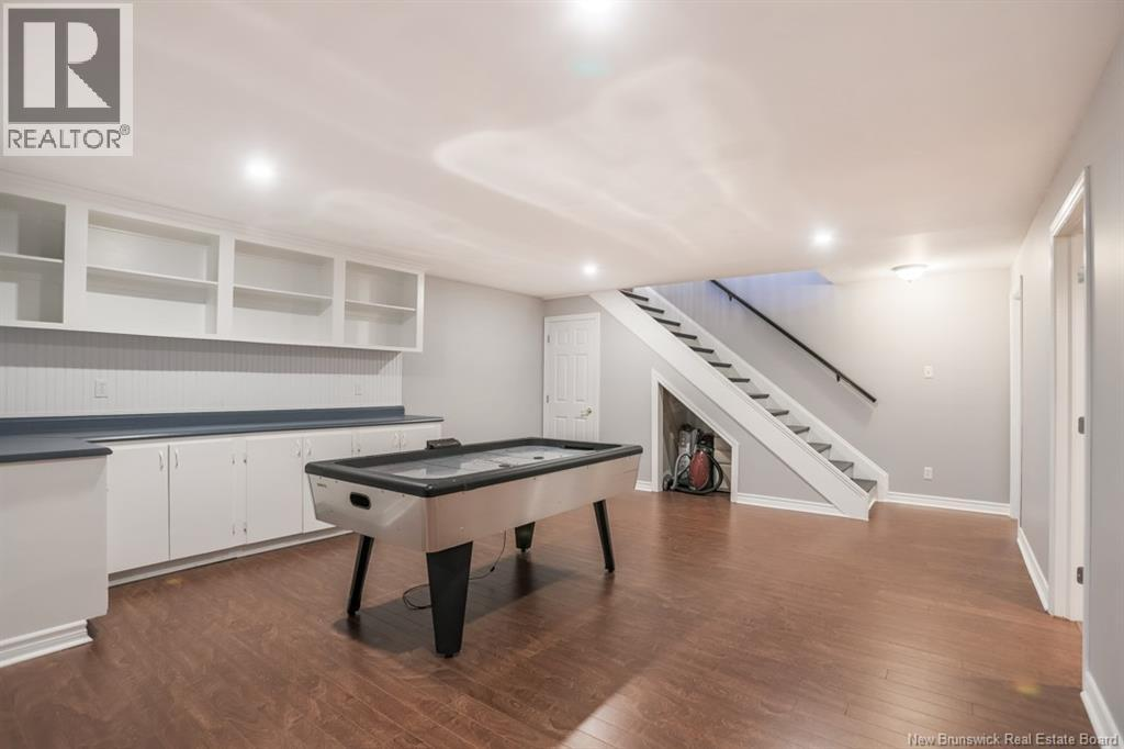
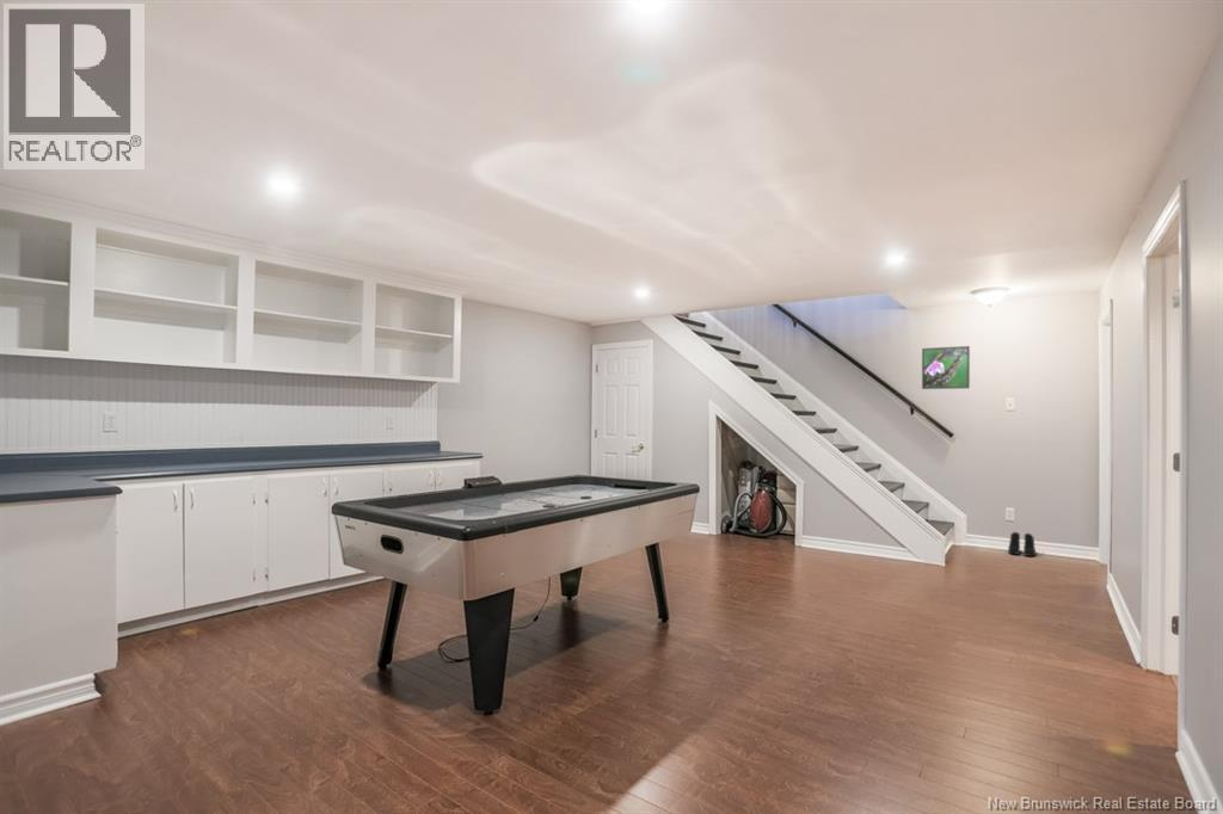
+ boots [1007,531,1037,557]
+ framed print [921,345,971,390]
